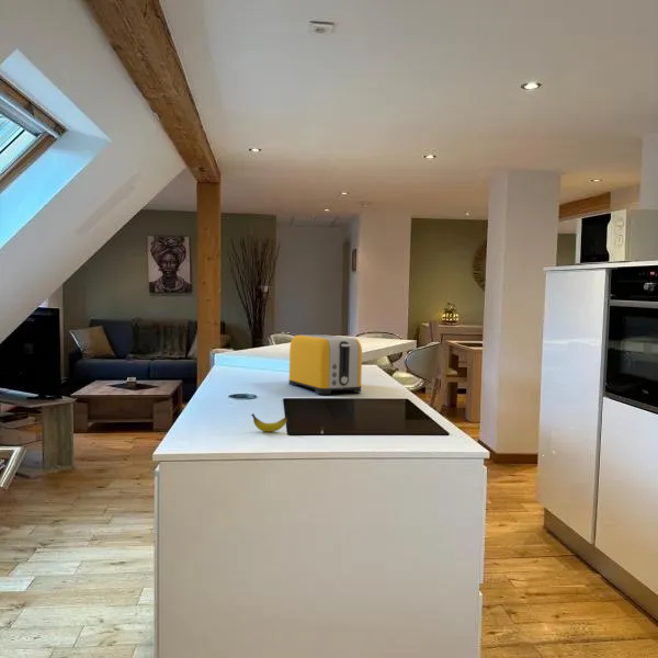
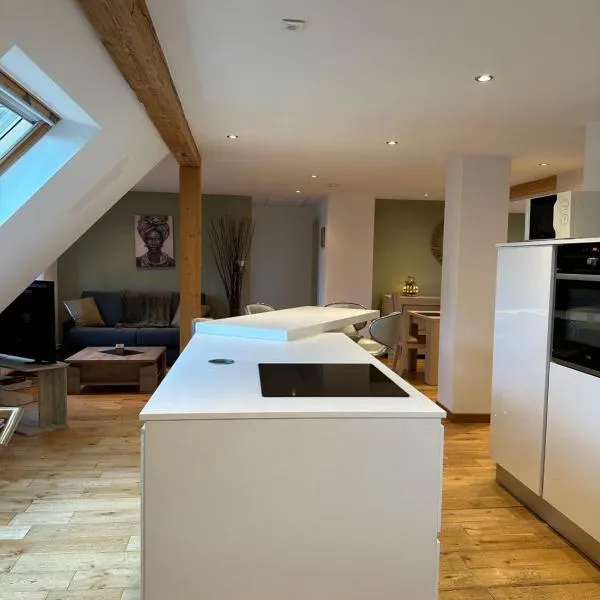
- toaster [288,334,363,395]
- banana [250,412,288,433]
